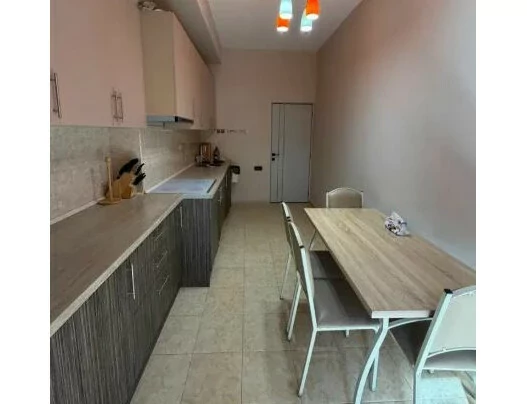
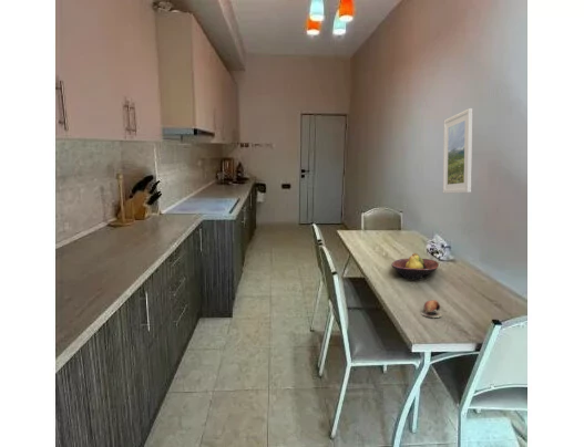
+ fruit bowl [391,252,440,280]
+ apple [420,299,443,319]
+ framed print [442,107,474,195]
